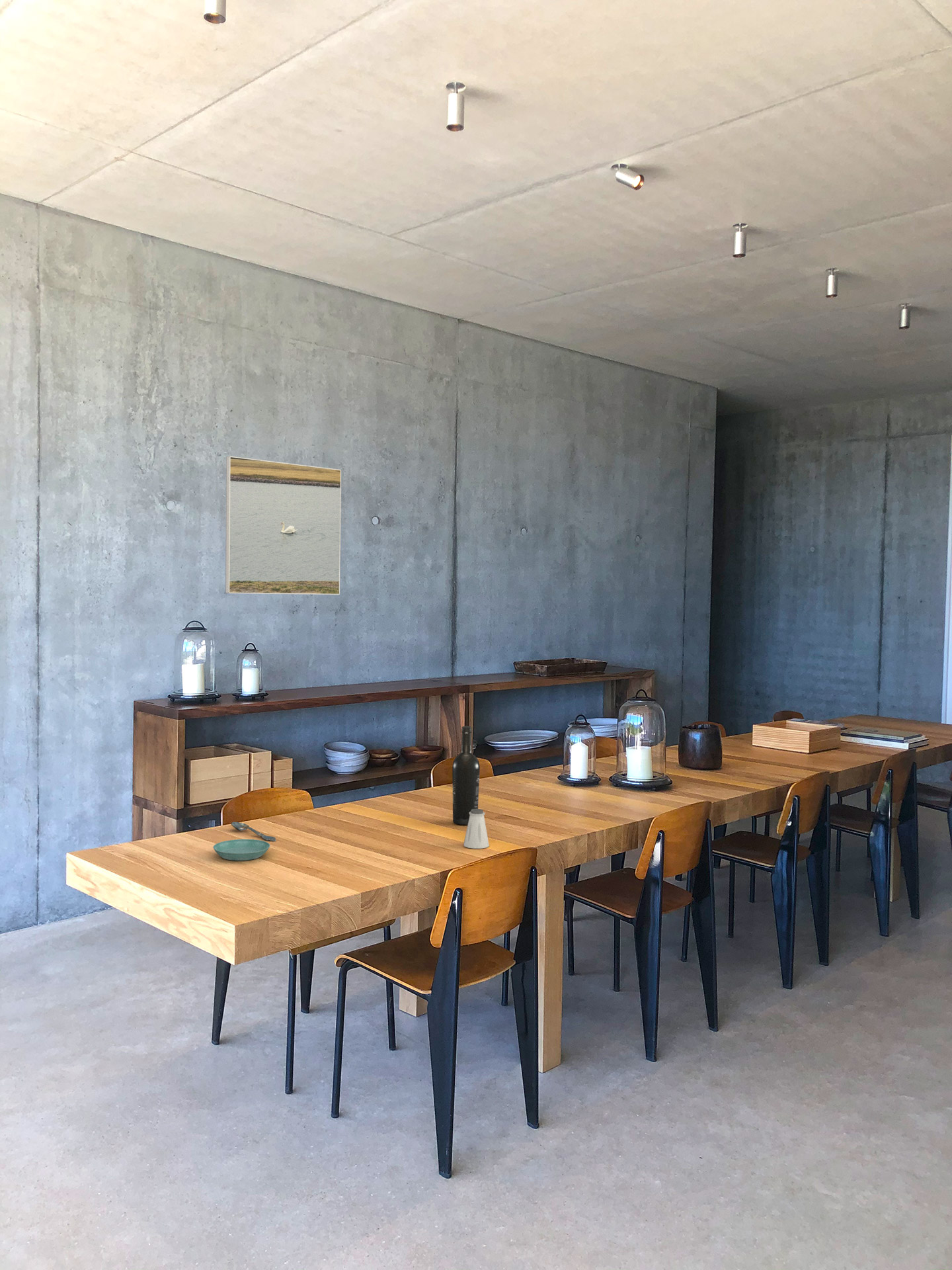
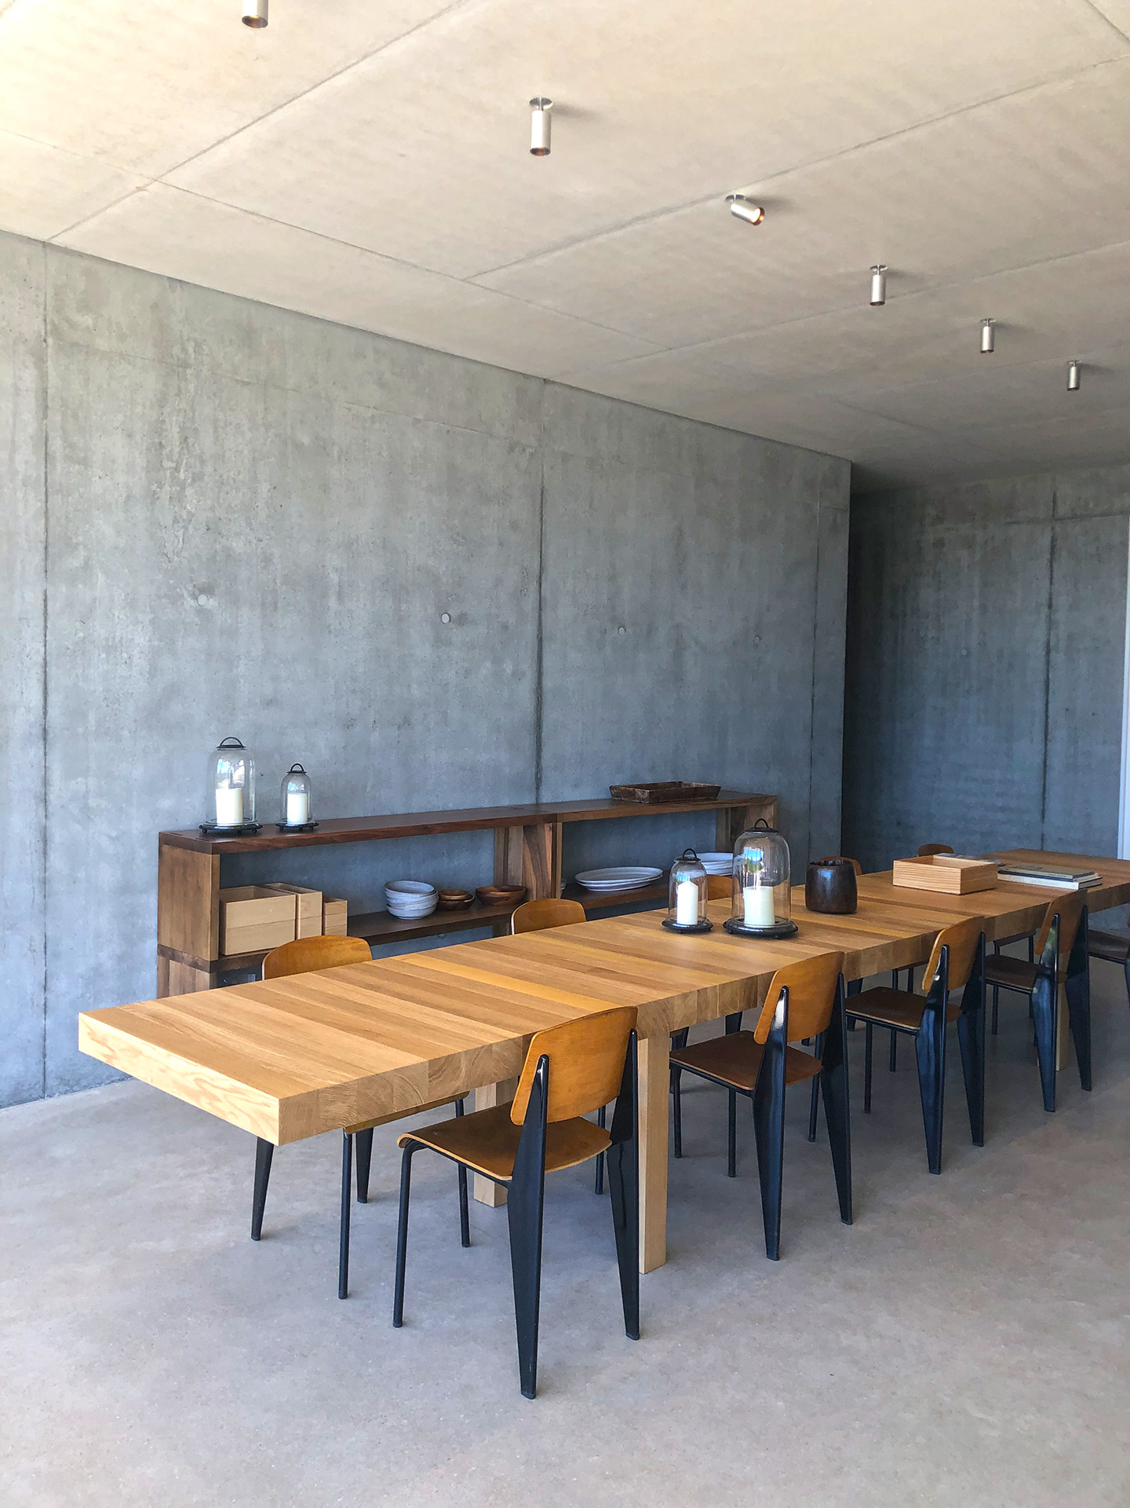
- saucer [212,839,270,861]
- spoon [231,822,277,842]
- saltshaker [463,808,490,849]
- wine bottle [452,726,481,825]
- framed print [225,456,342,595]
